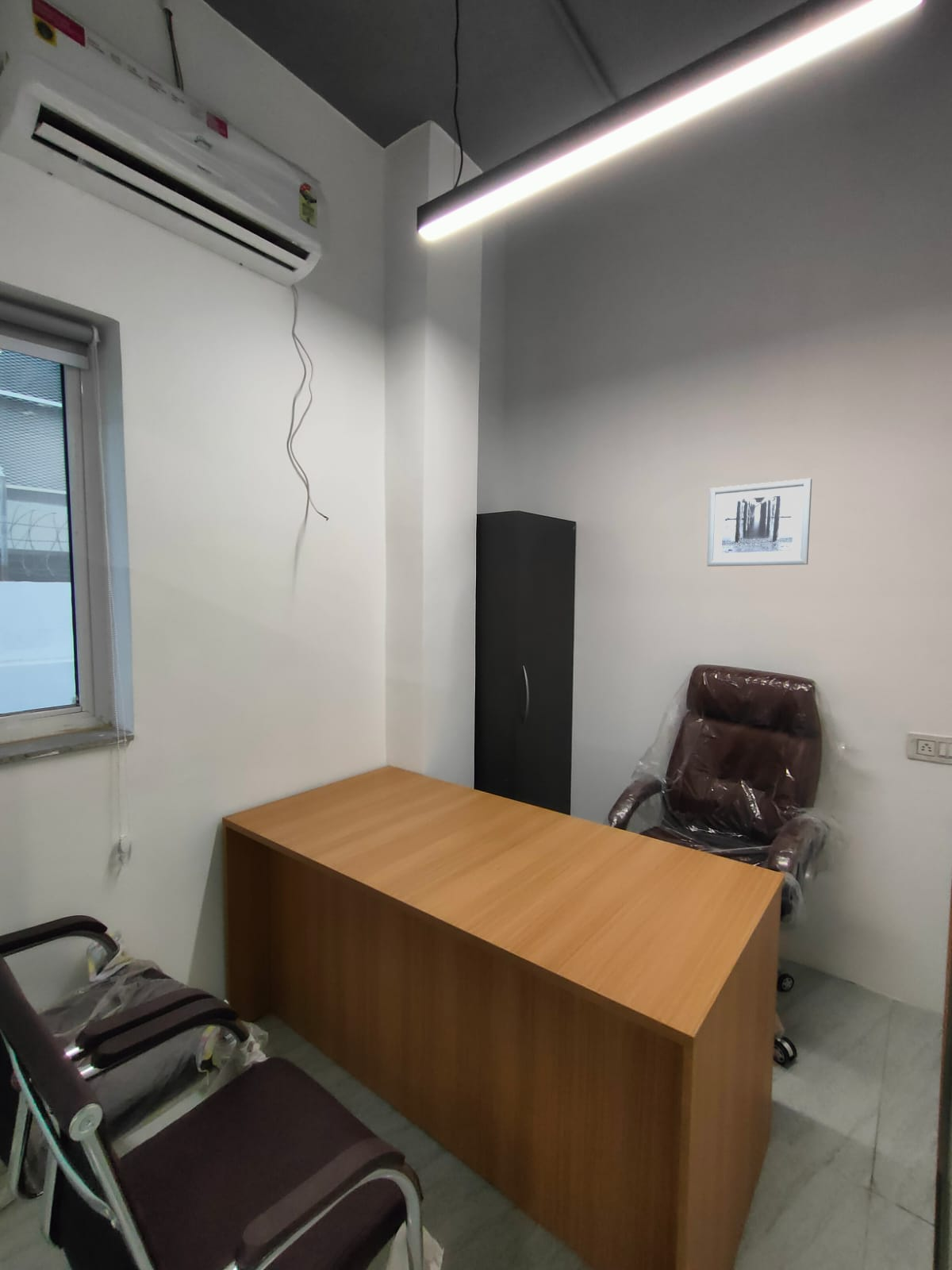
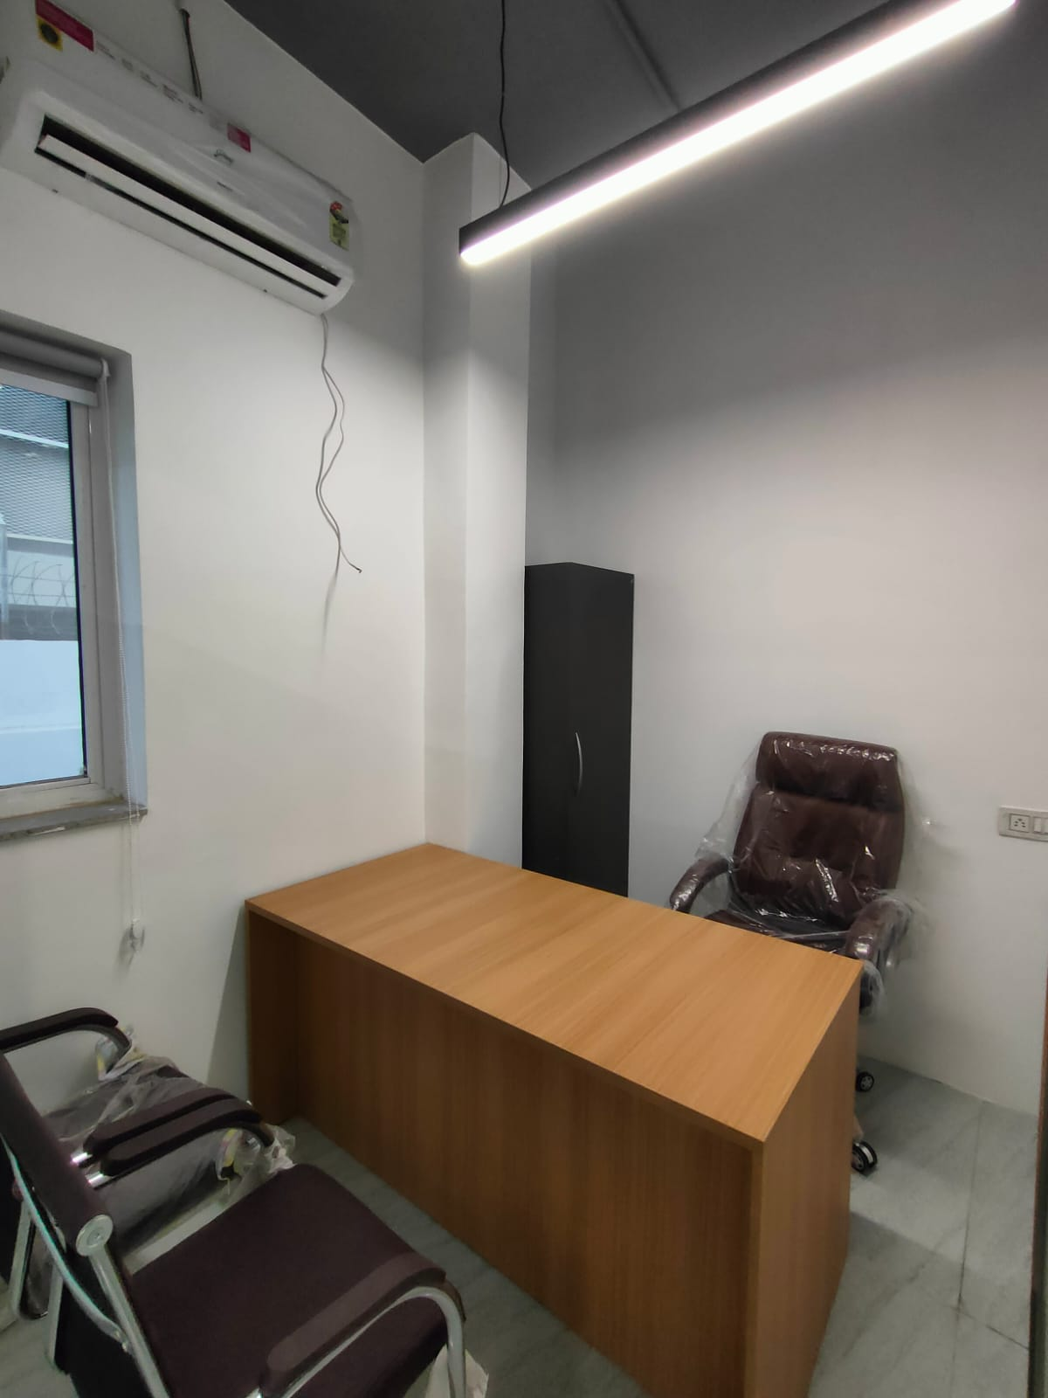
- wall art [706,478,812,568]
